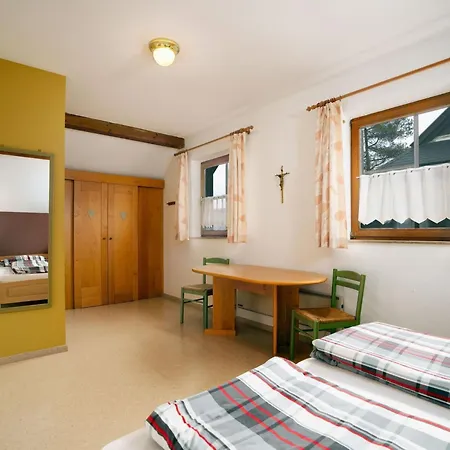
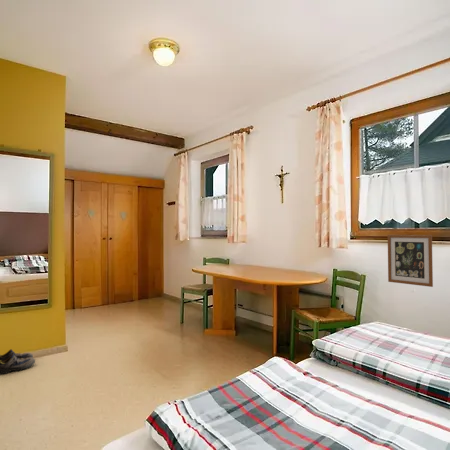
+ wall art [387,234,434,288]
+ shoe [0,348,36,376]
